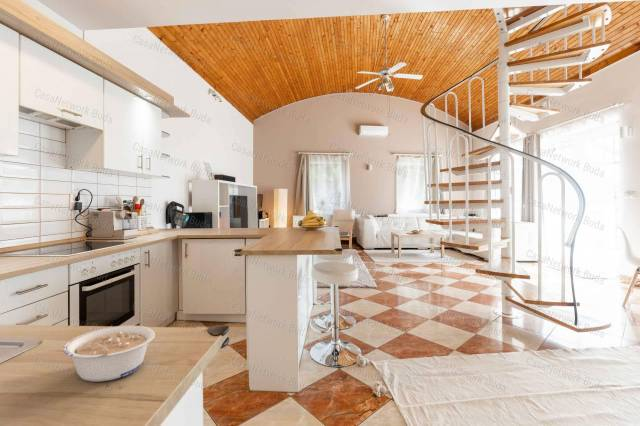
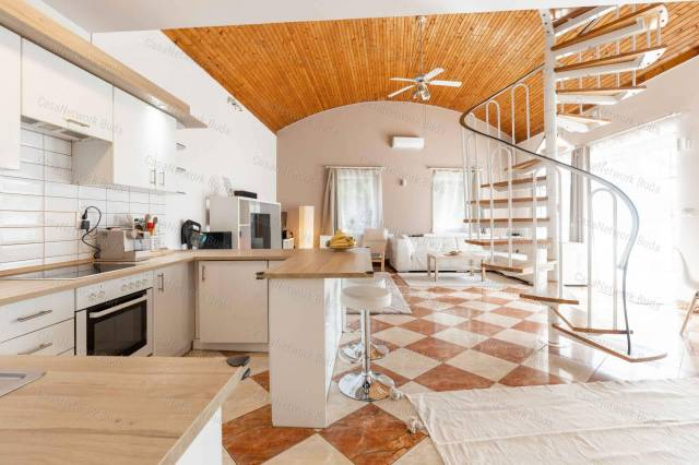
- legume [62,325,156,383]
